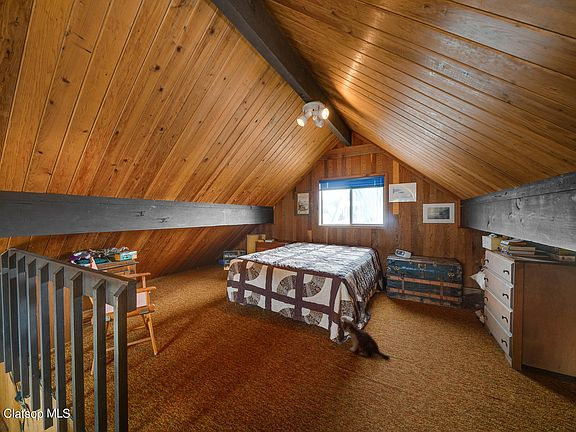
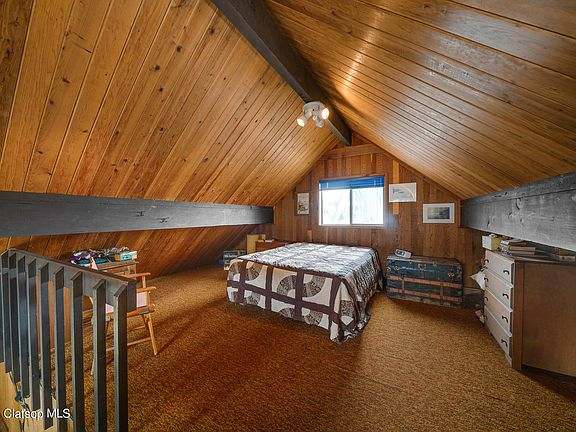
- plush toy [339,316,391,360]
